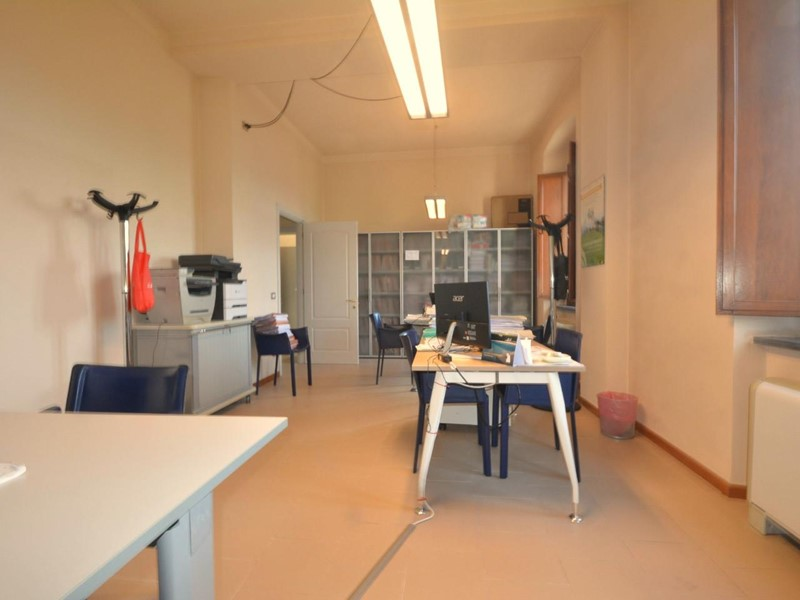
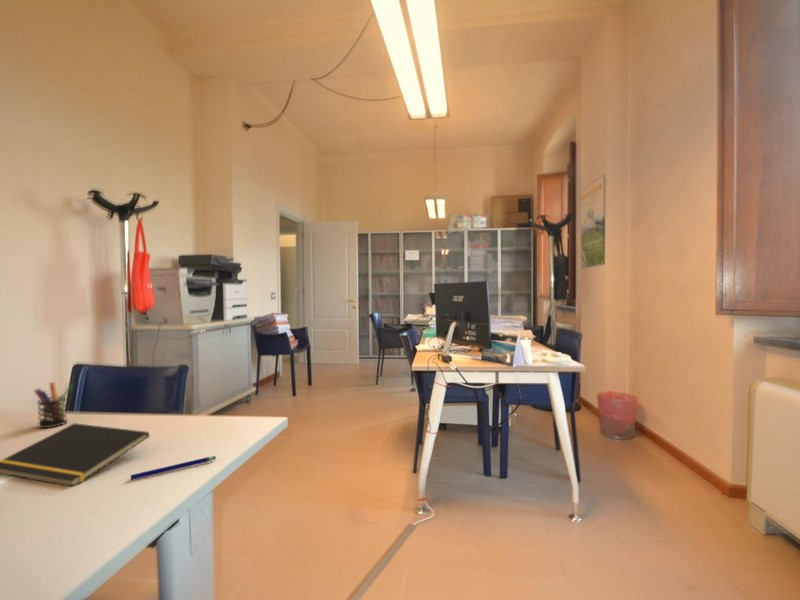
+ notepad [0,422,150,488]
+ pen holder [33,381,74,429]
+ pen [130,455,217,481]
